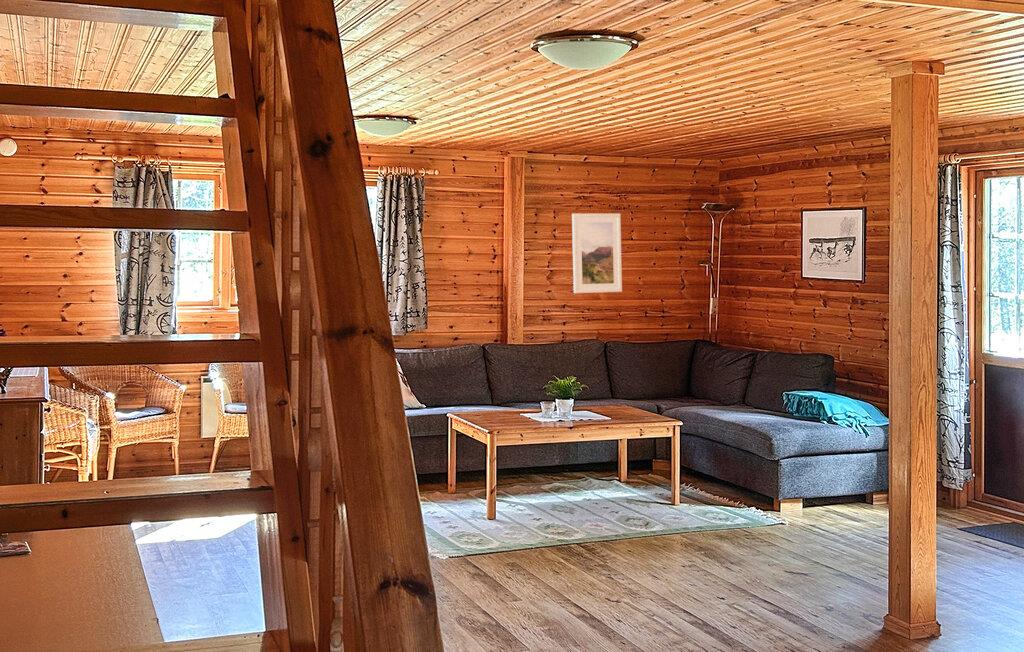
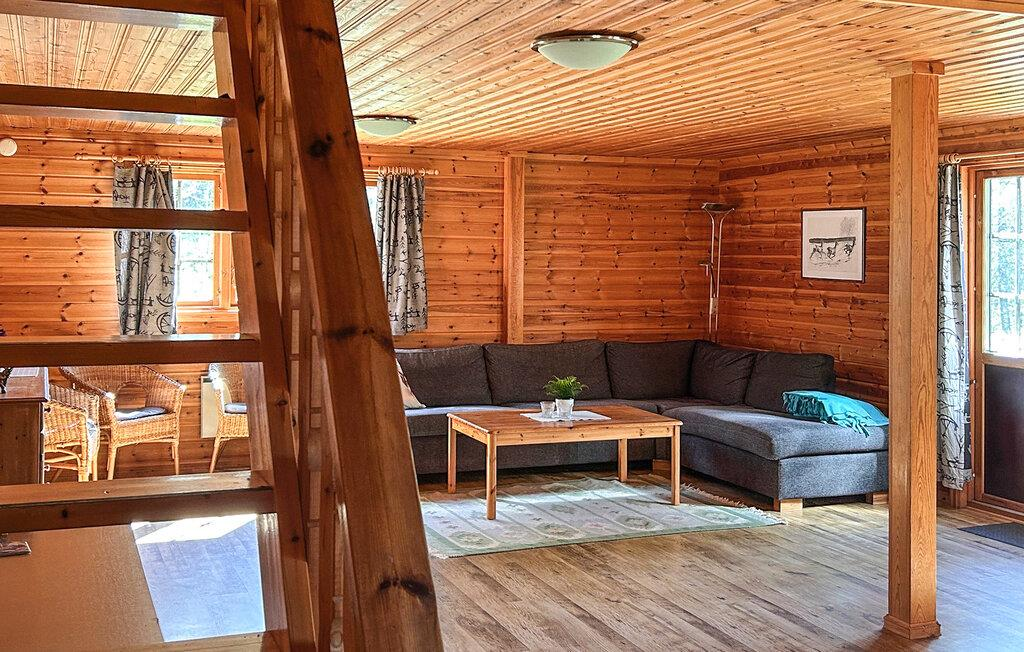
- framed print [571,213,623,294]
